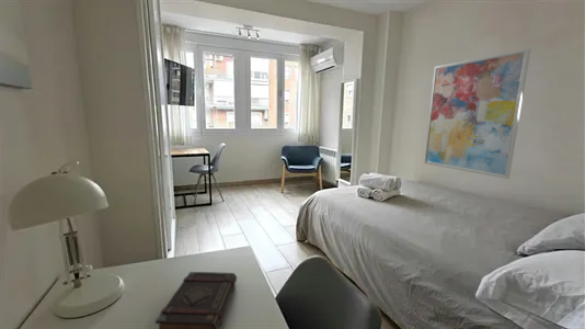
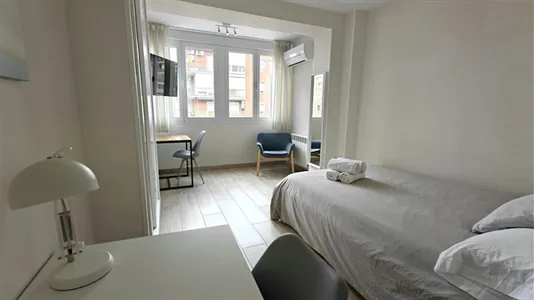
- book [154,271,238,329]
- wall art [423,47,531,180]
